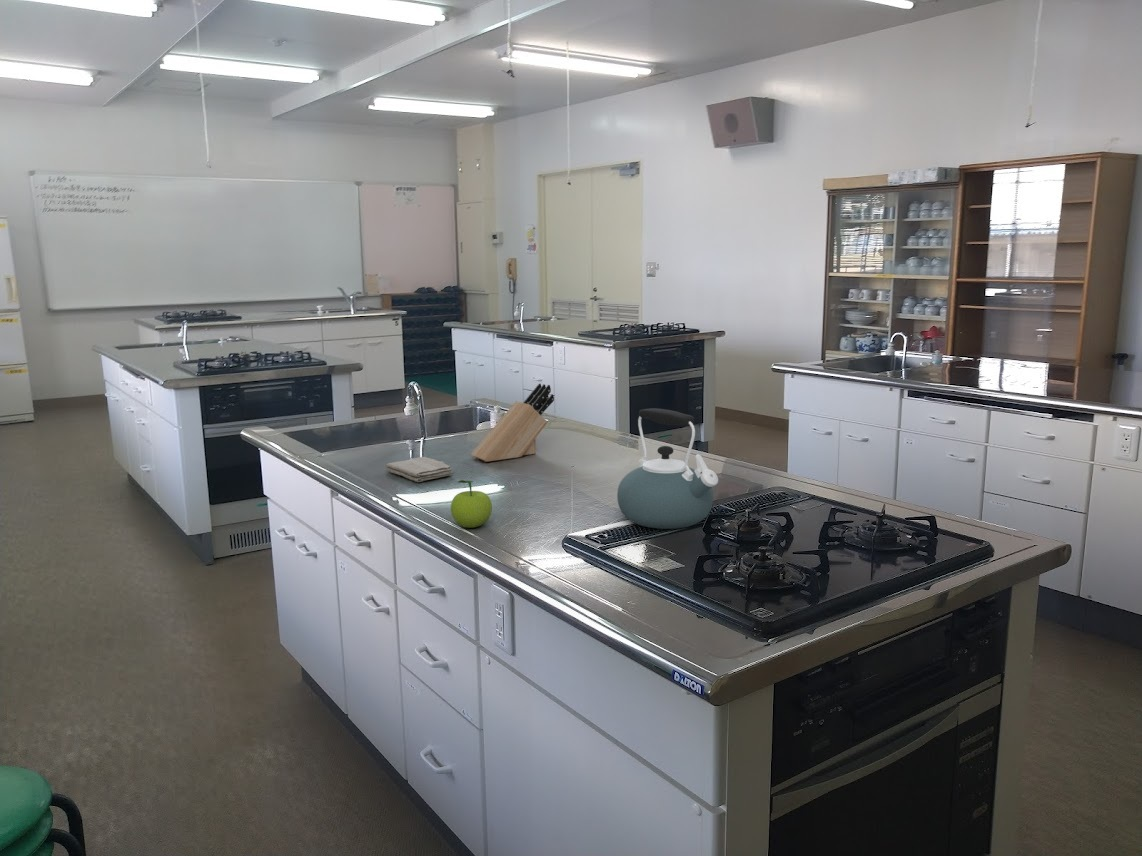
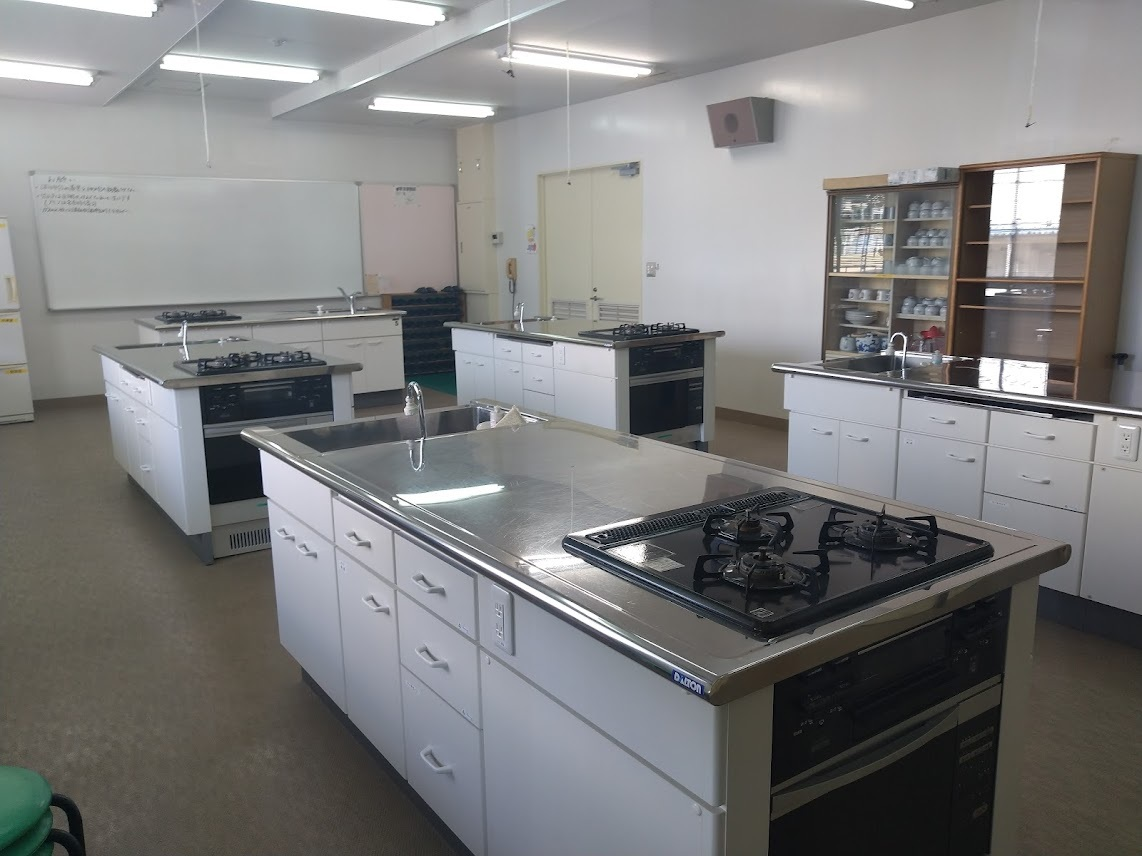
- knife block [470,383,555,463]
- fruit [450,479,493,529]
- washcloth [384,456,454,483]
- kettle [616,407,719,530]
